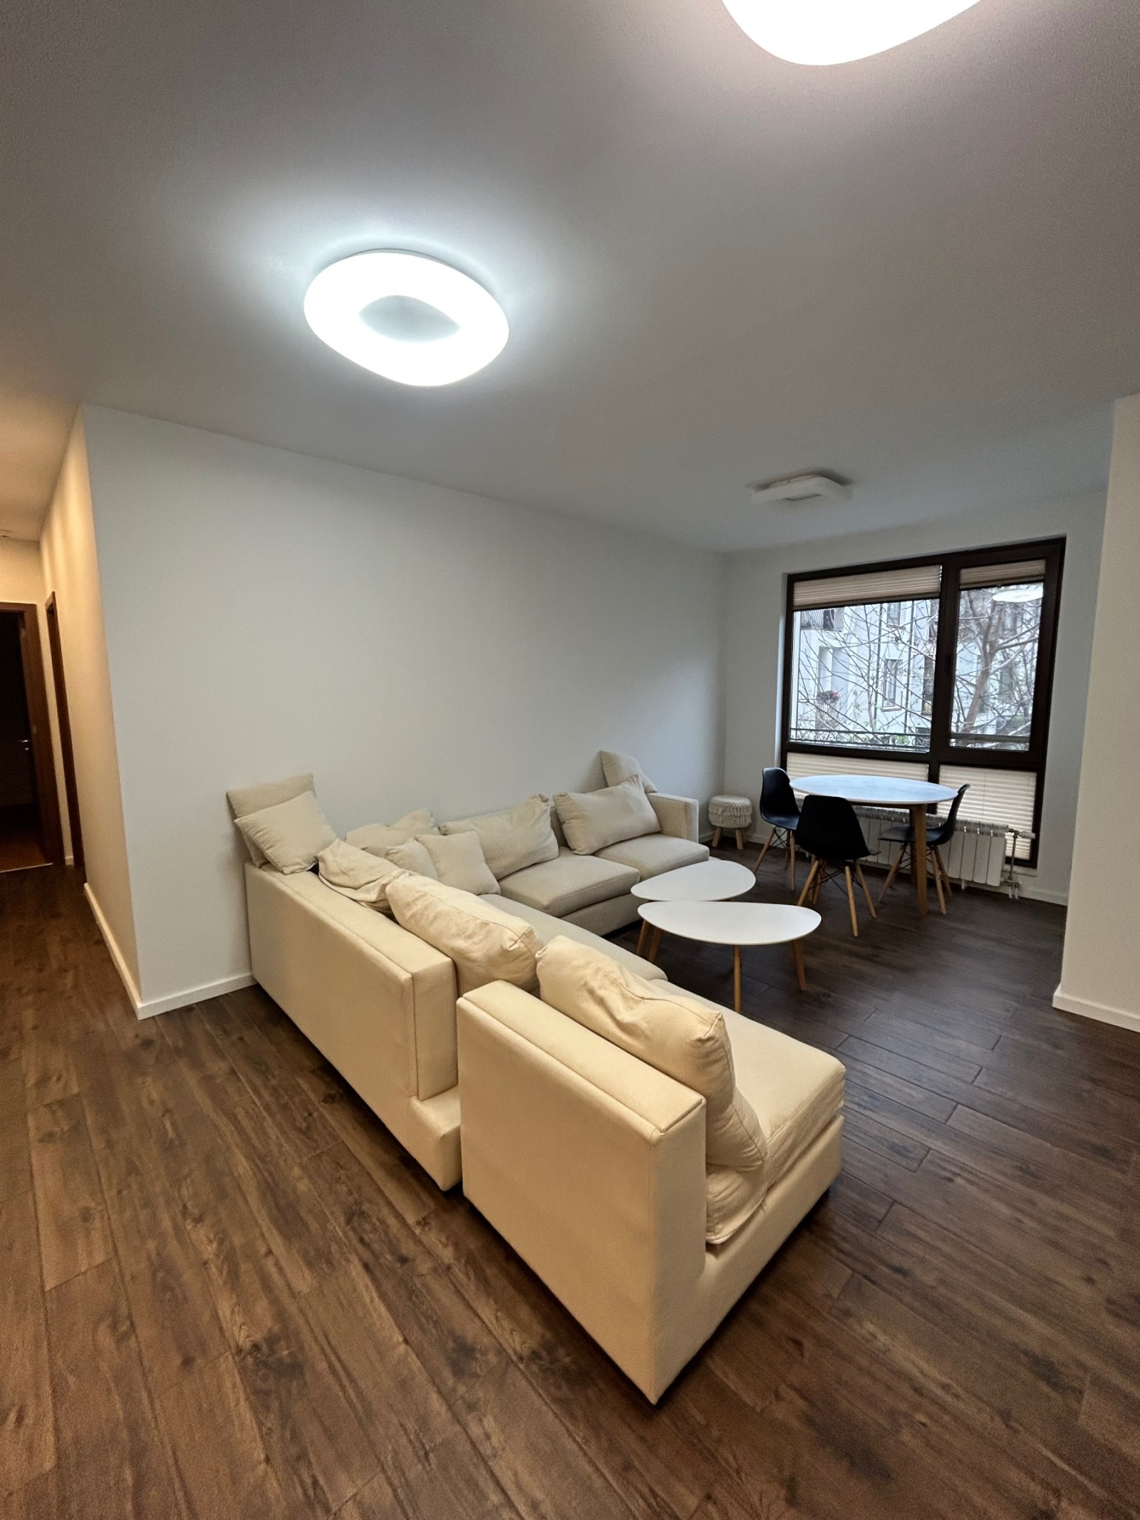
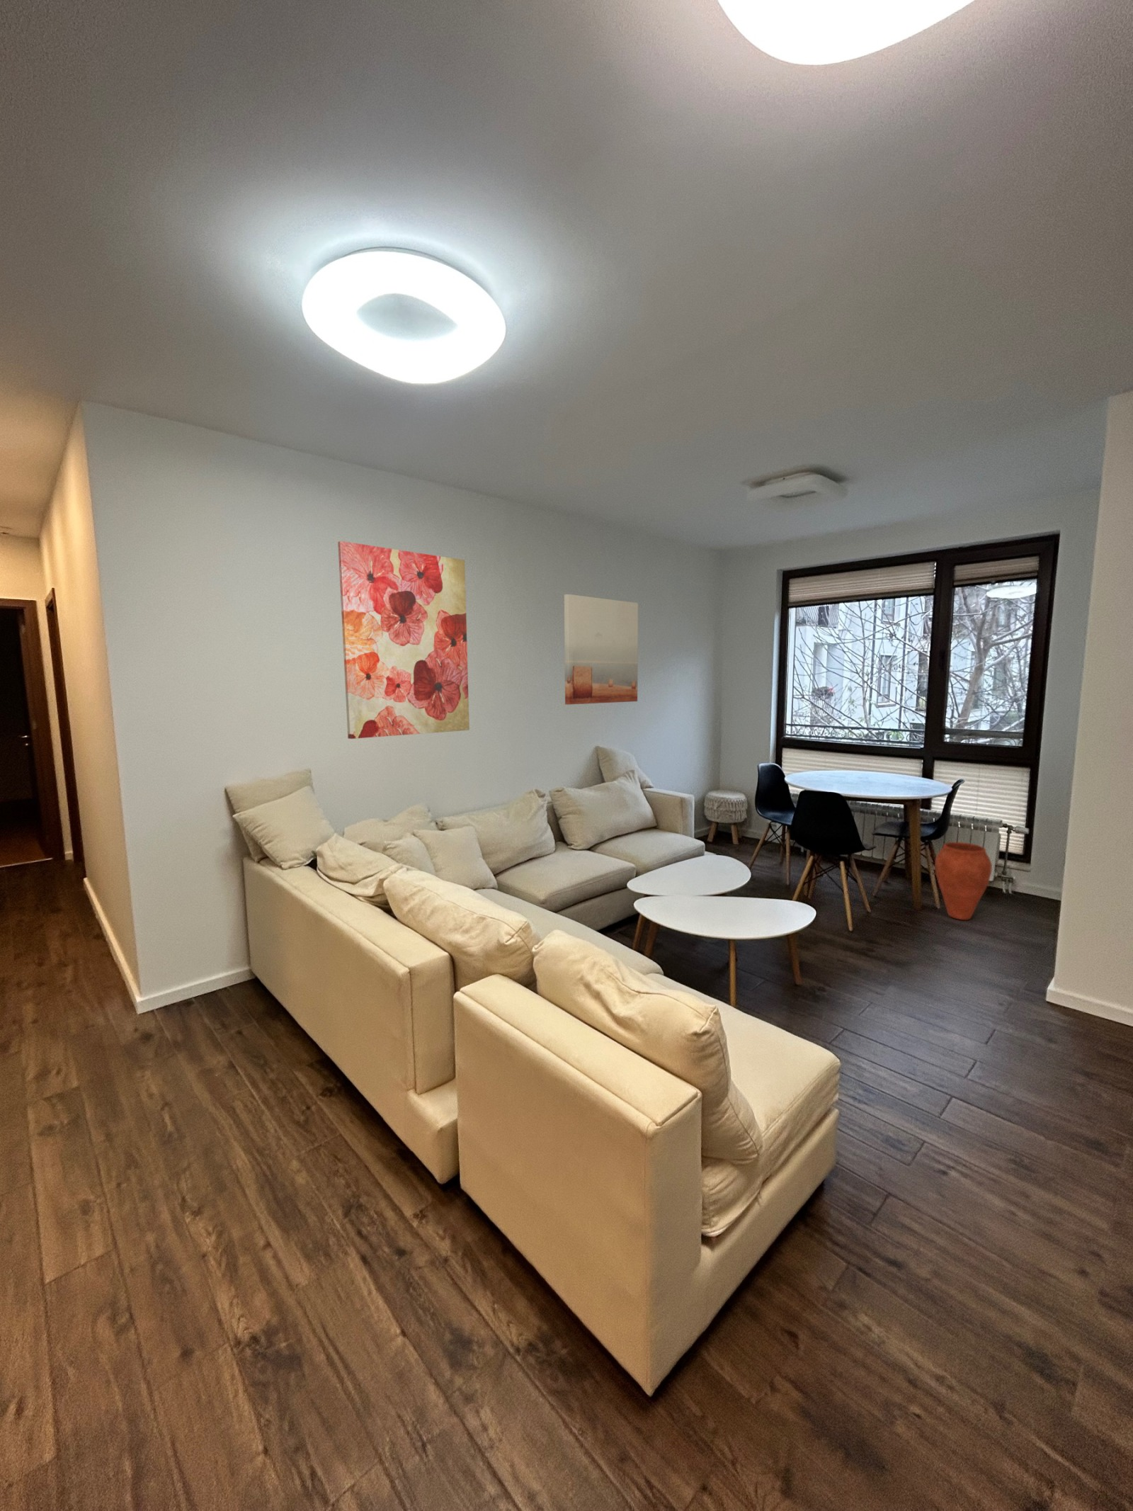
+ vase [934,842,993,920]
+ wall art [337,541,470,739]
+ wall art [564,594,639,706]
